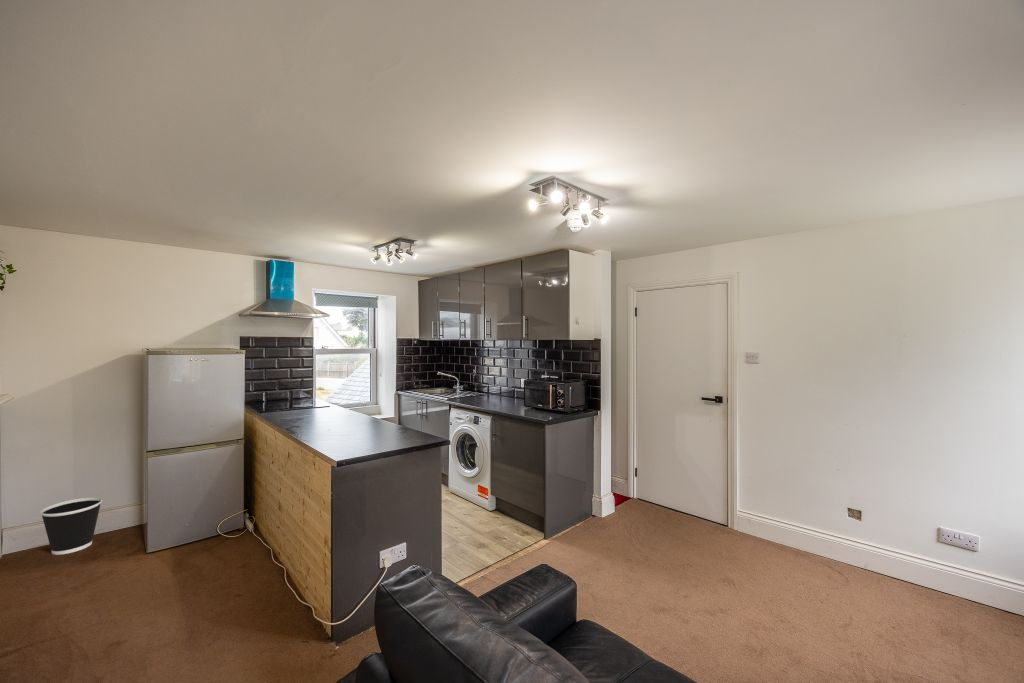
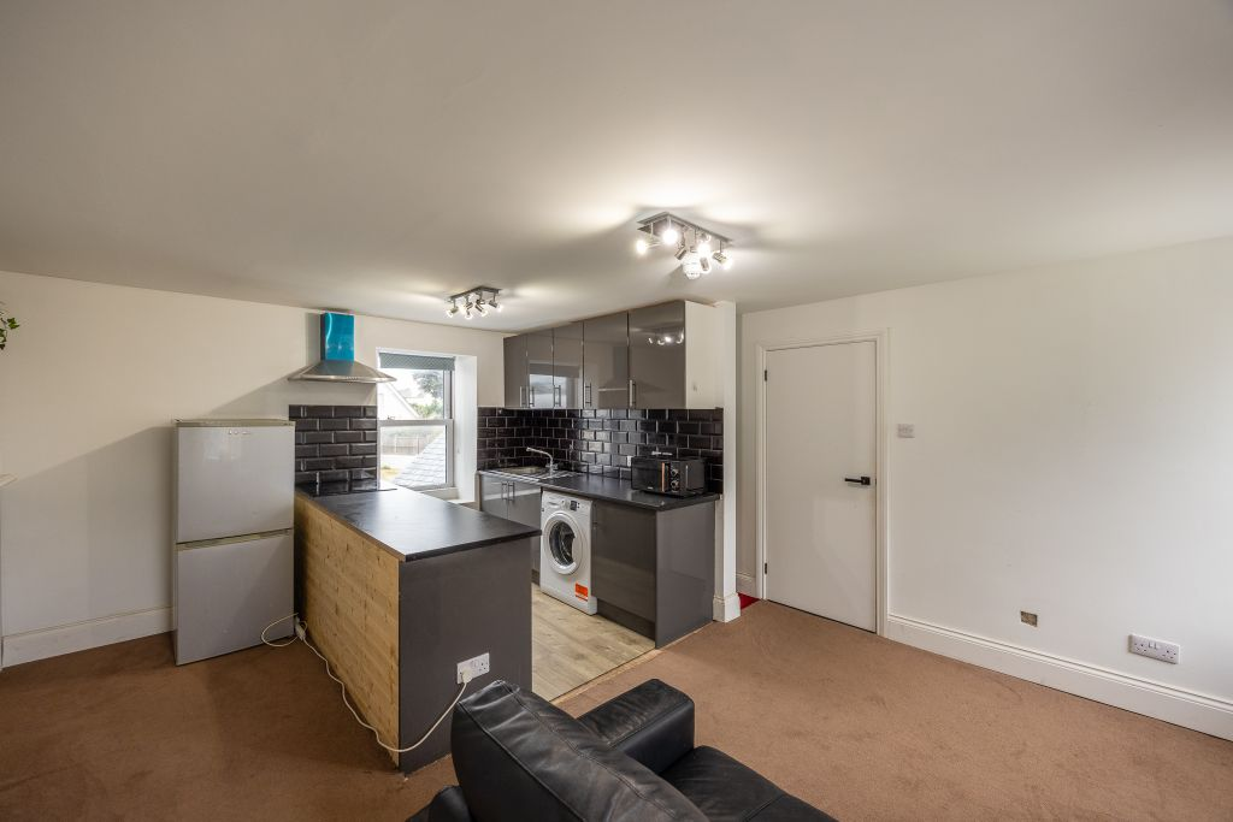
- wastebasket [39,497,103,556]
